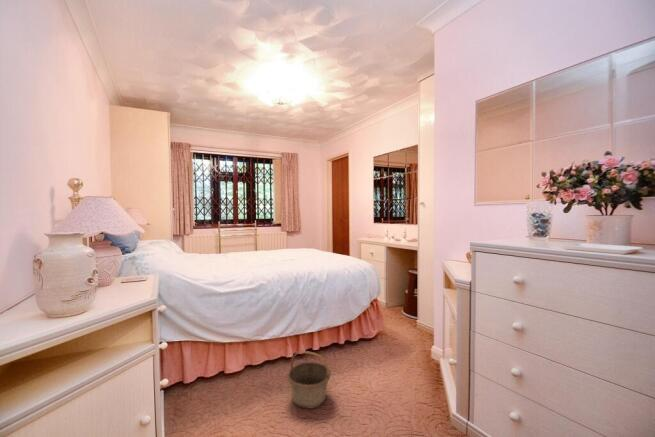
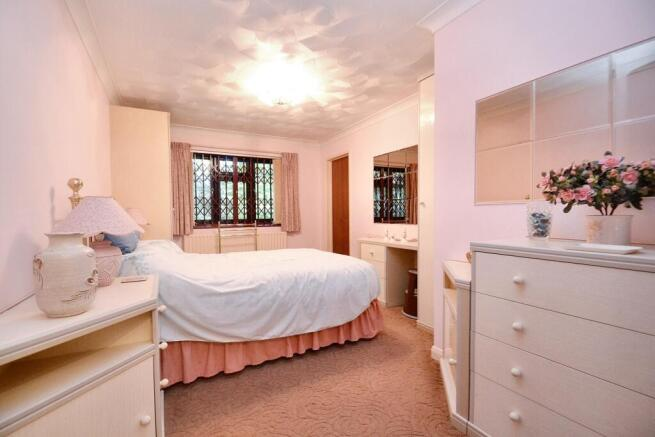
- basket [286,350,332,410]
